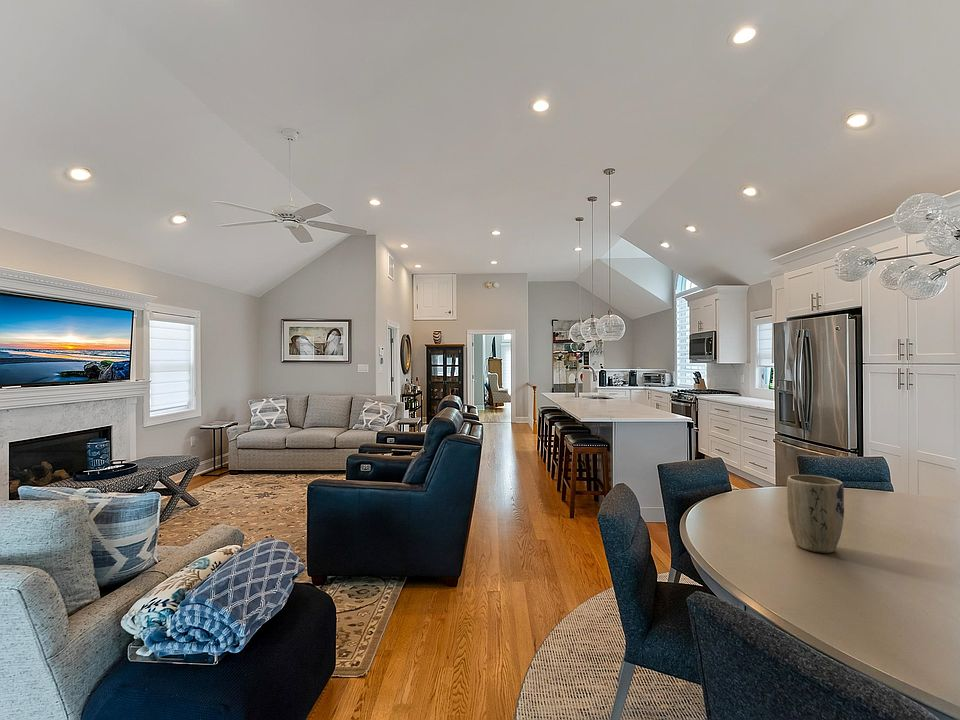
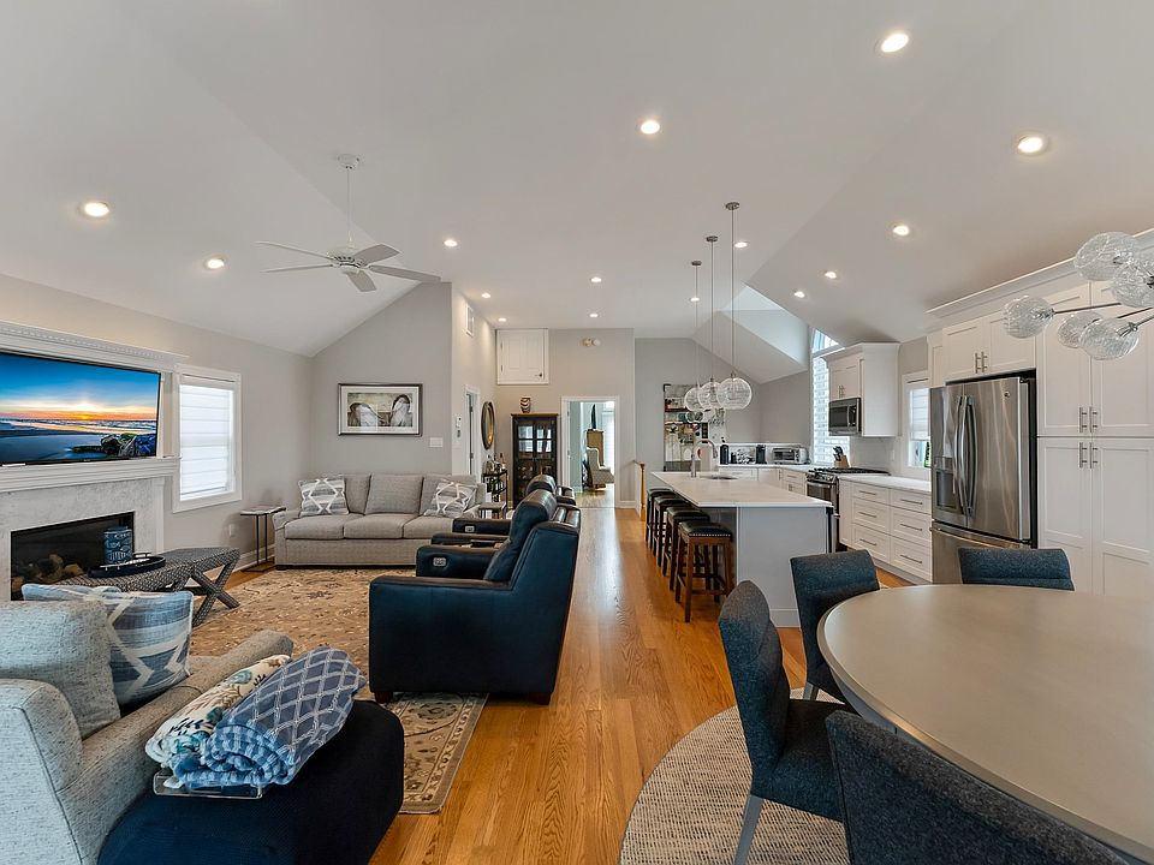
- plant pot [786,474,845,554]
